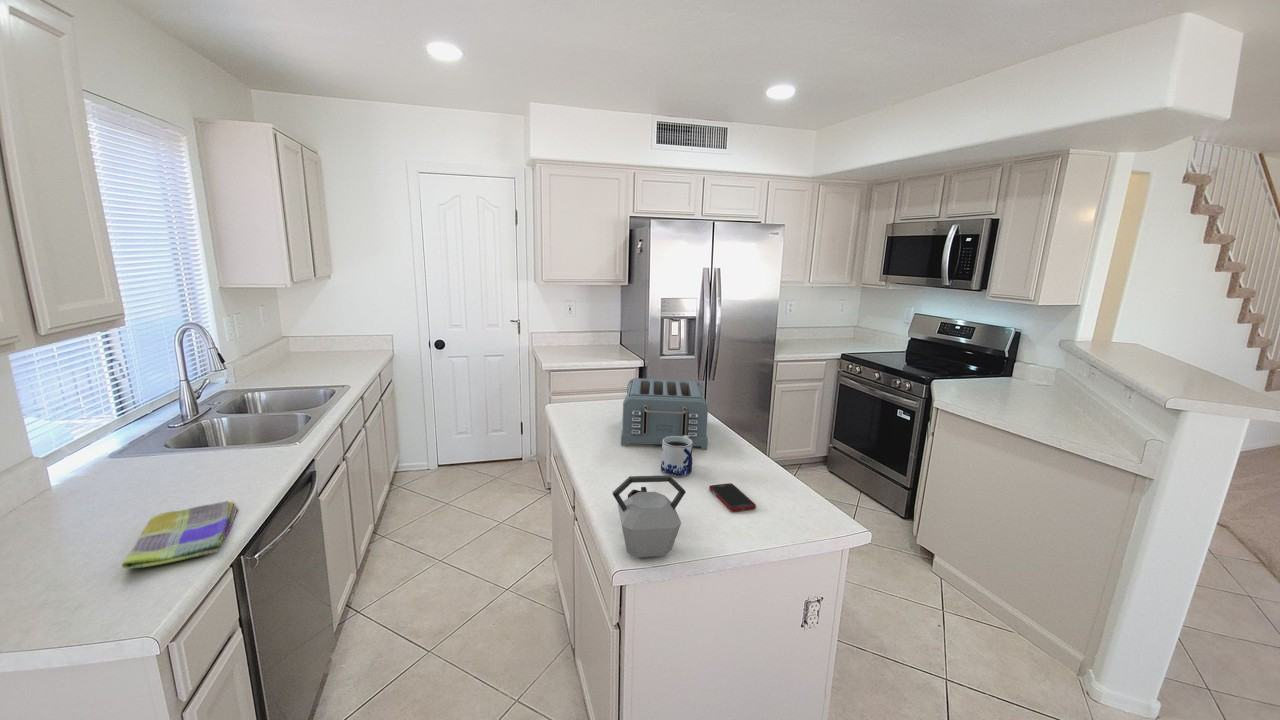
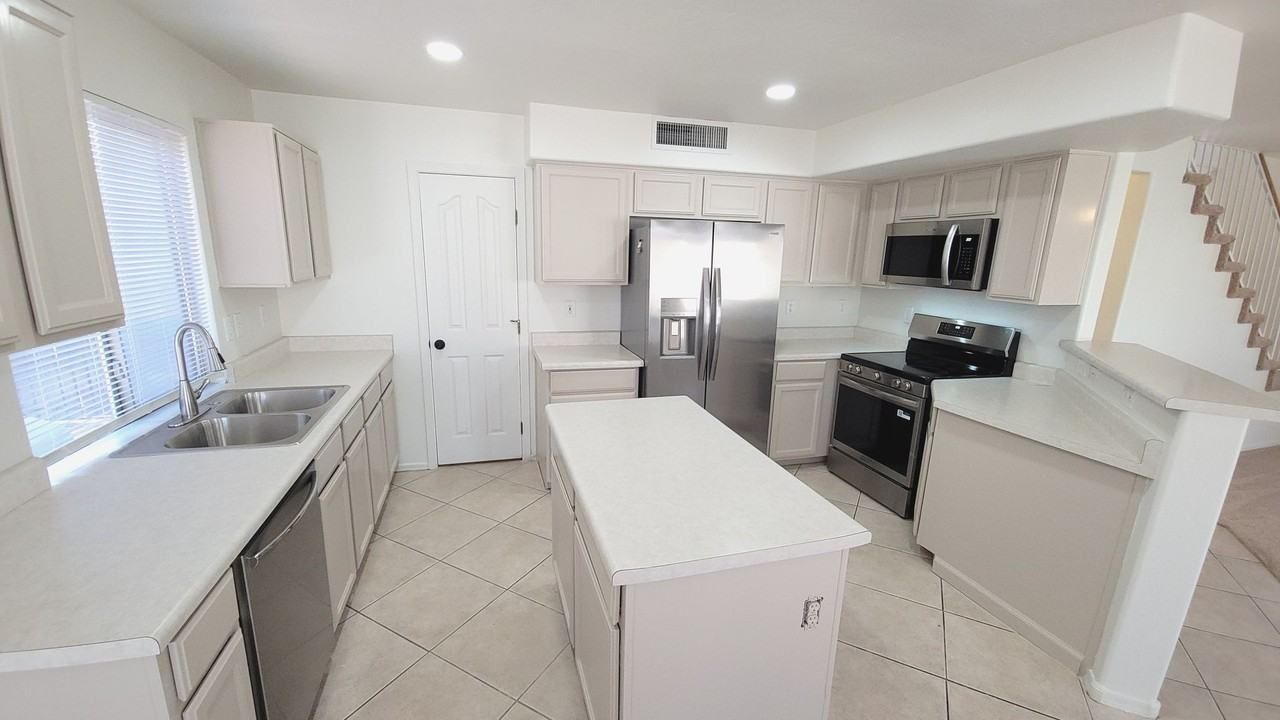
- toaster [620,377,709,450]
- dish towel [121,500,239,570]
- mug [660,435,694,478]
- kettle [612,474,687,559]
- cell phone [708,482,757,512]
